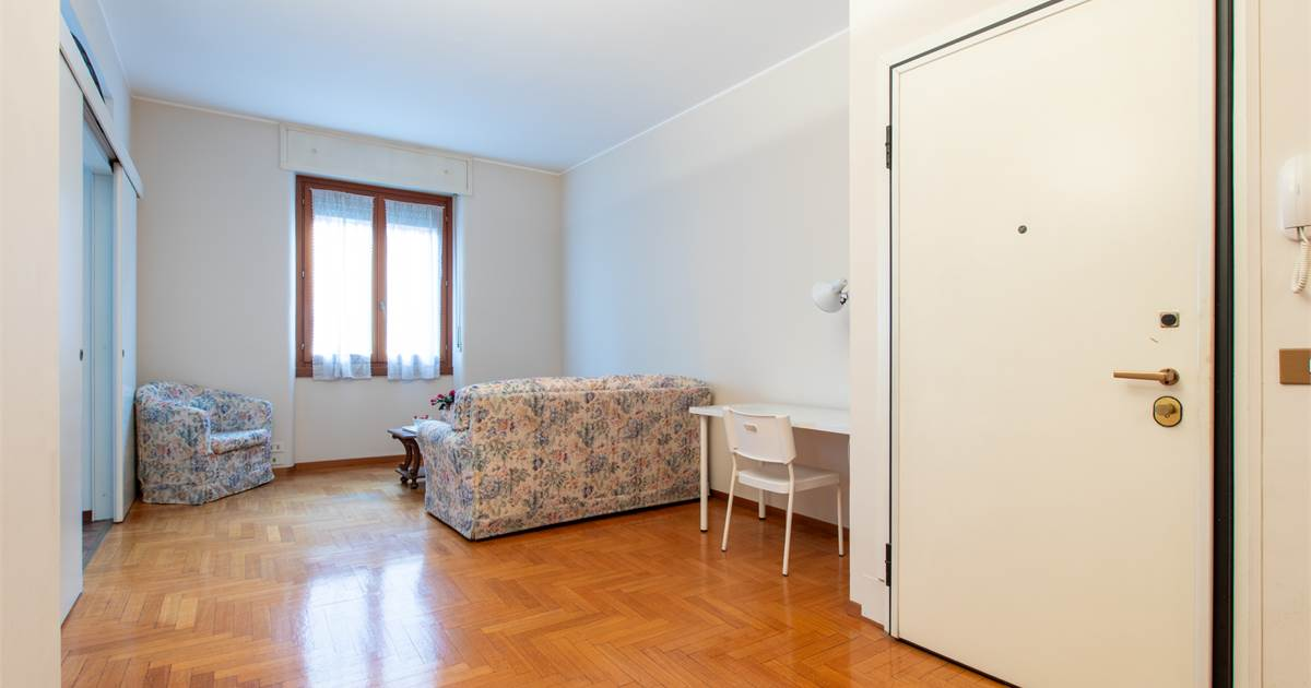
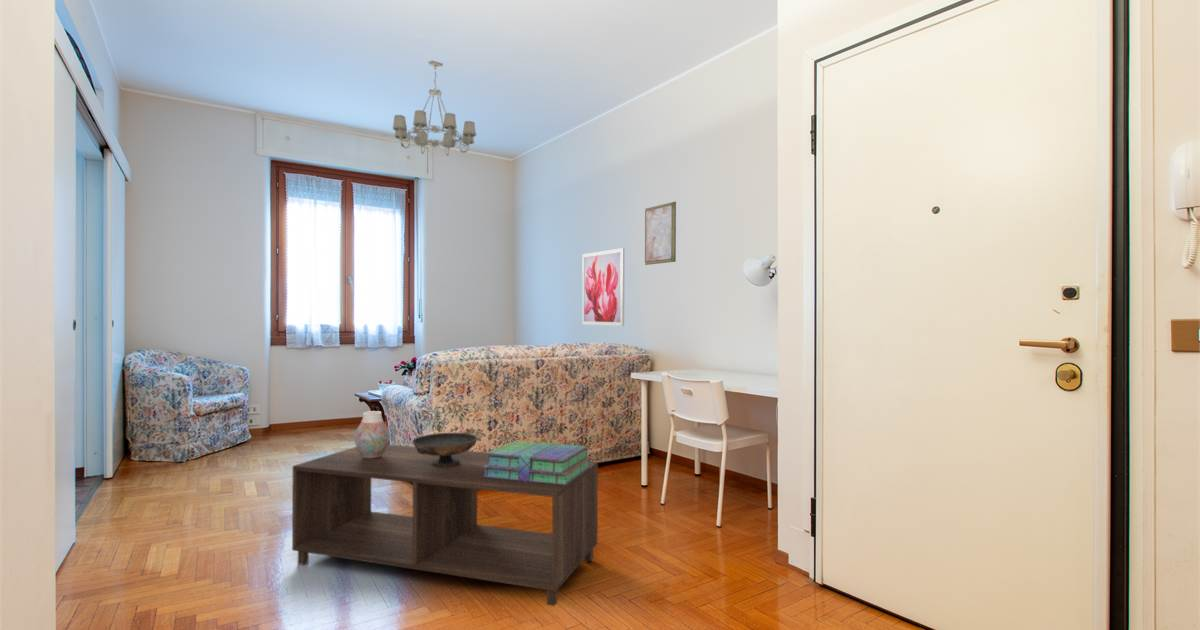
+ wall art [644,201,677,266]
+ stack of books [483,440,591,485]
+ chandelier [391,59,477,157]
+ wall art [581,247,626,327]
+ decorative bowl [411,430,479,467]
+ vase [353,410,391,458]
+ coffee table [291,444,599,607]
